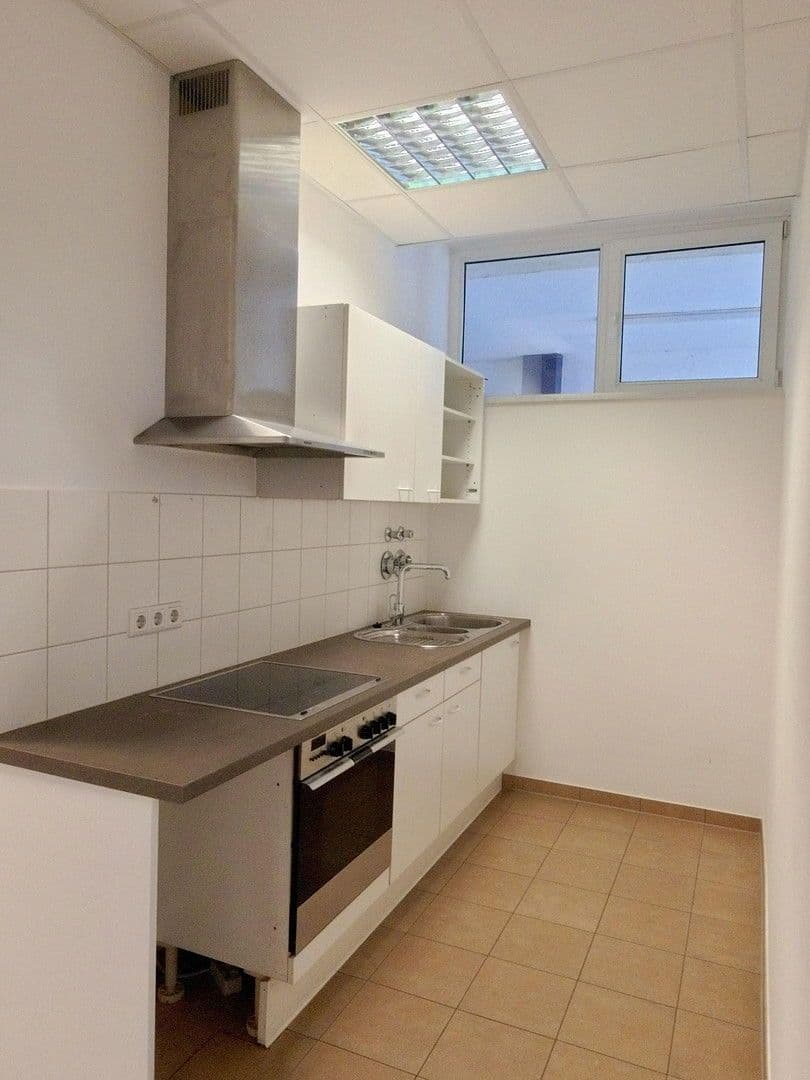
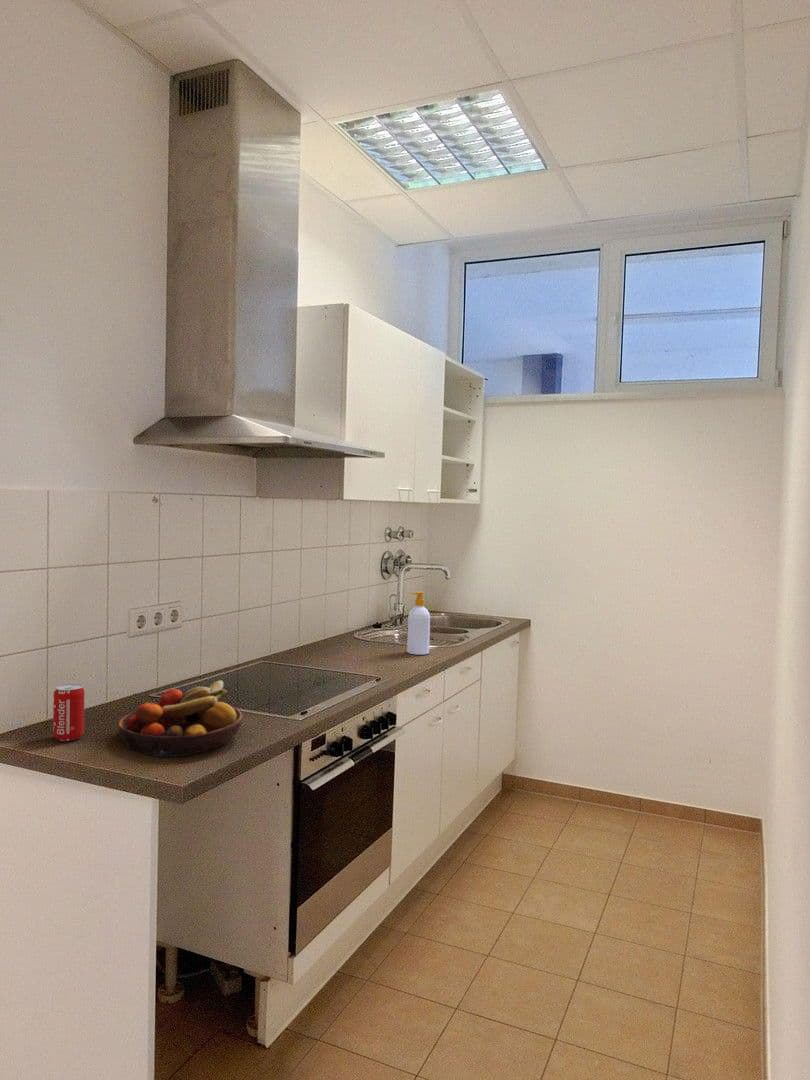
+ beverage can [52,683,85,742]
+ soap bottle [406,591,431,656]
+ fruit bowl [117,679,243,758]
